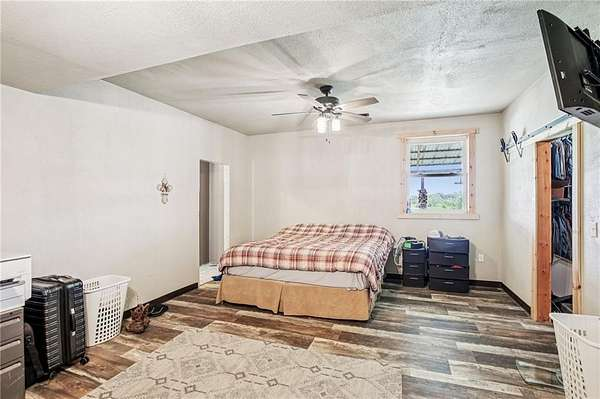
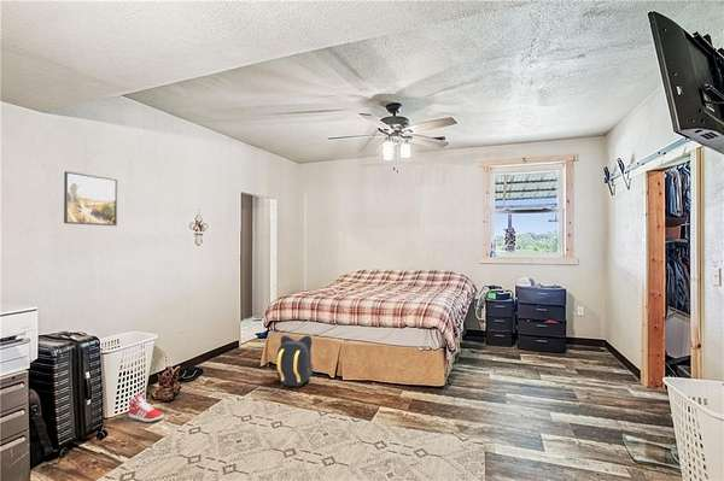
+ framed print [63,170,118,227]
+ backpack [276,334,314,387]
+ sneaker [128,393,164,423]
